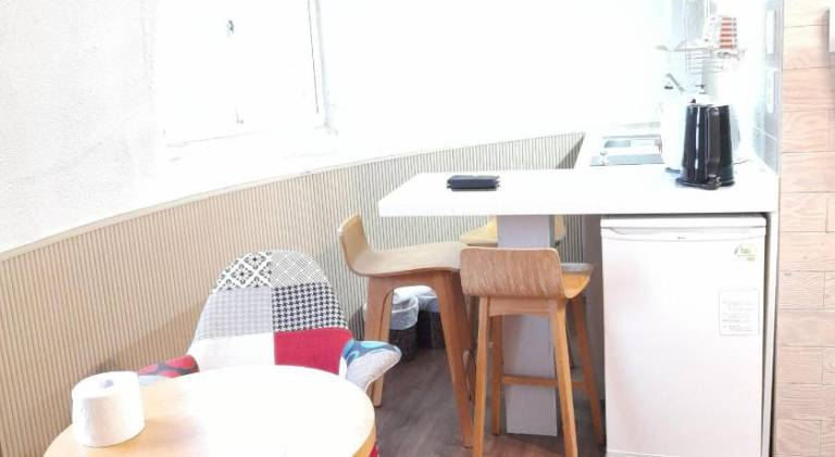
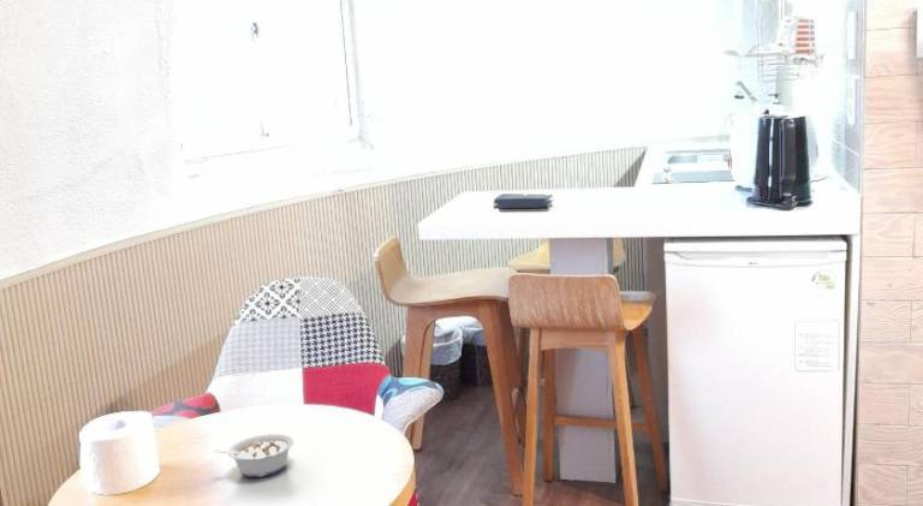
+ legume [213,433,294,478]
